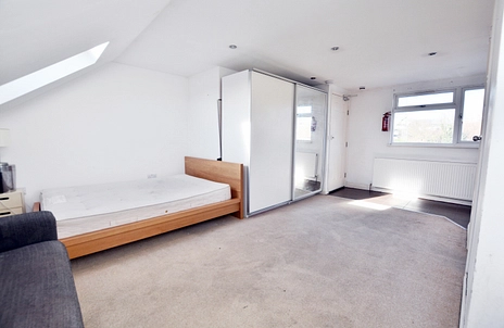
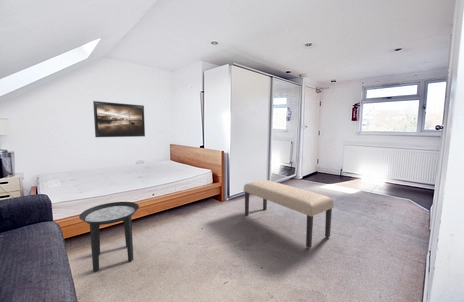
+ bench [243,179,335,249]
+ side table [78,201,140,272]
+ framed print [92,100,146,138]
